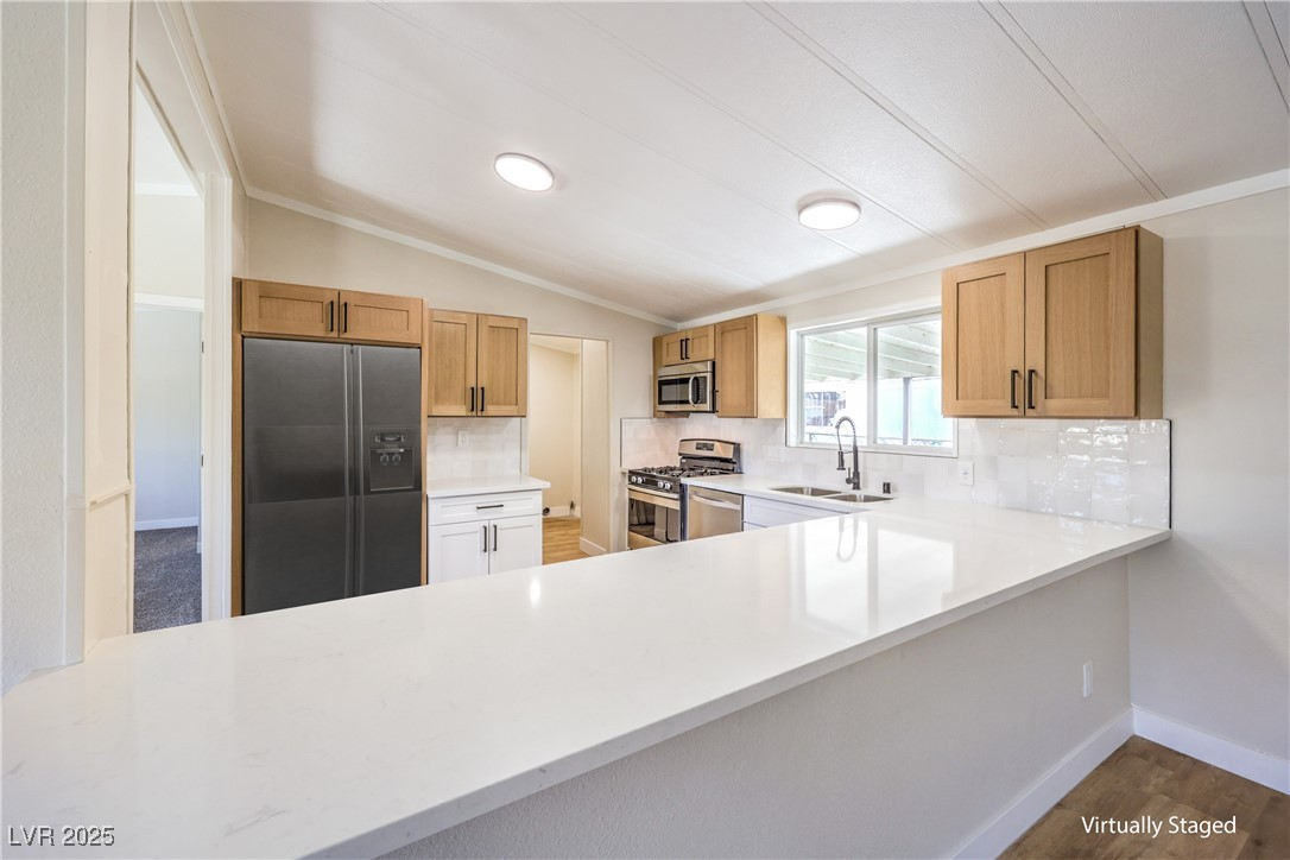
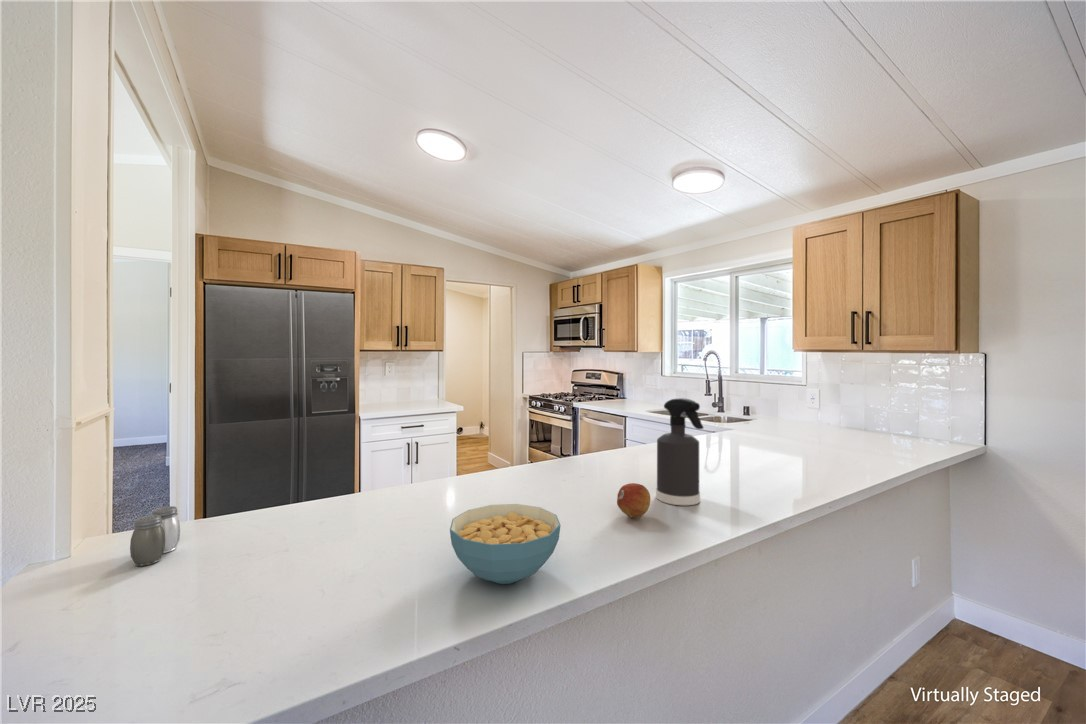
+ spray bottle [655,397,705,506]
+ salt and pepper shaker [129,505,181,567]
+ cereal bowl [449,503,561,585]
+ fruit [616,482,651,519]
